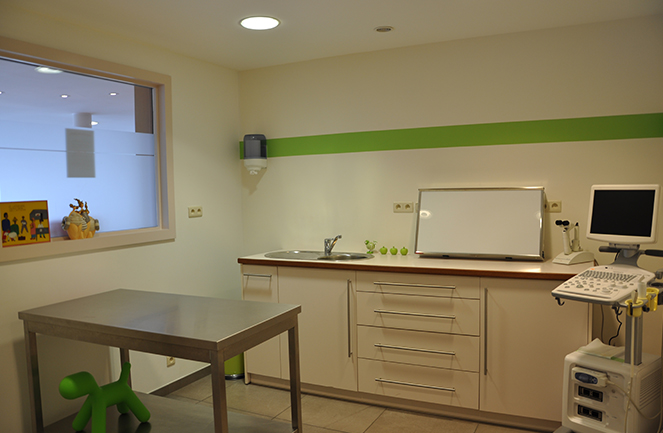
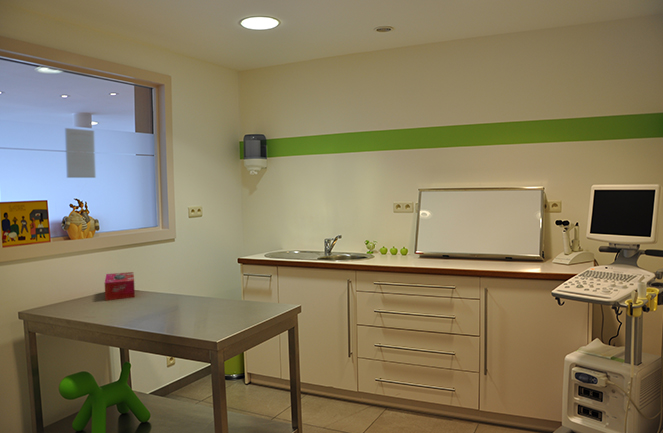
+ tissue box [104,271,136,302]
